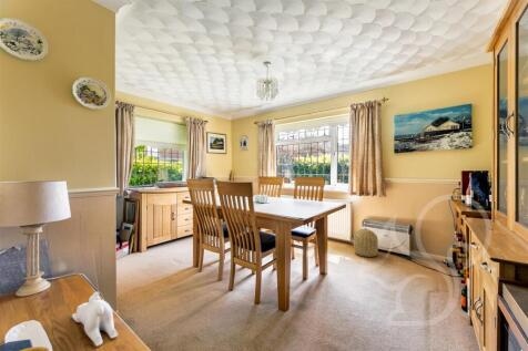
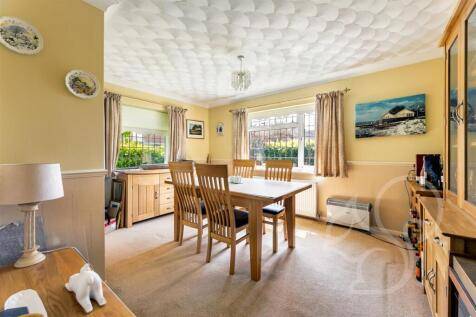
- basket [353,227,379,258]
